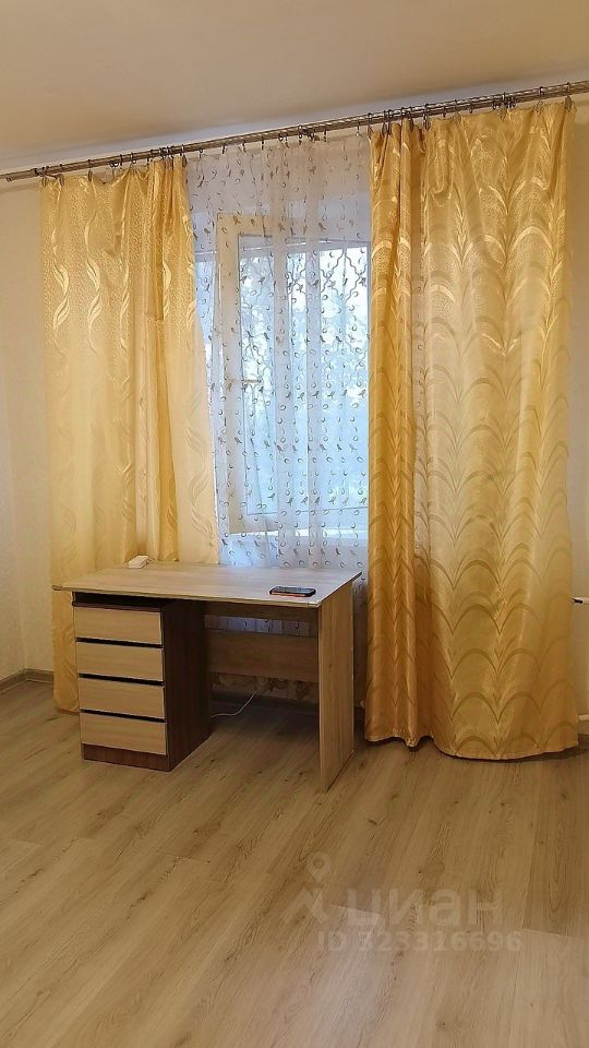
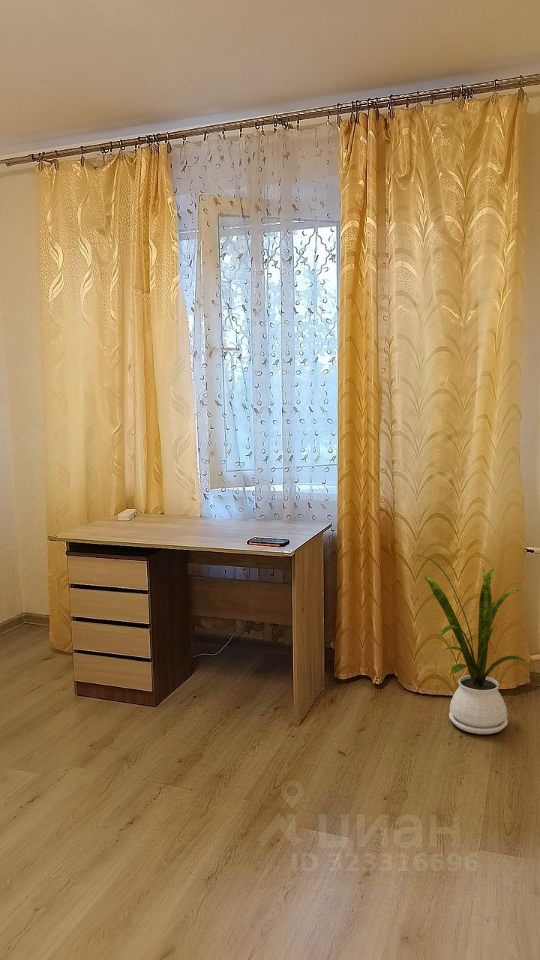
+ house plant [416,554,531,735]
